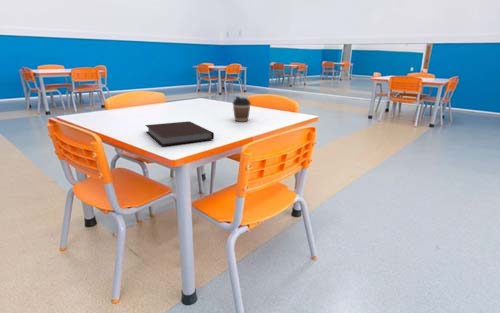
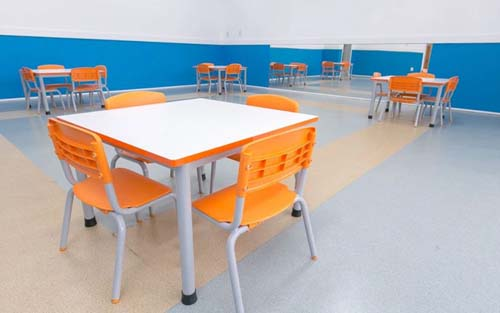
- notebook [144,120,215,147]
- coffee cup [232,96,252,123]
